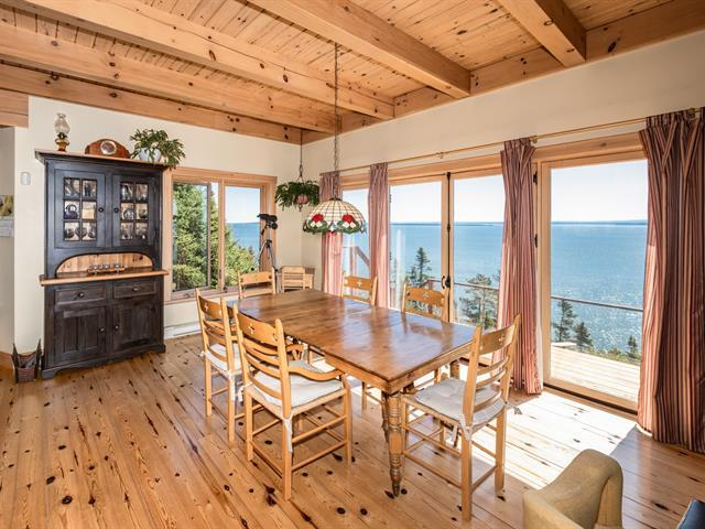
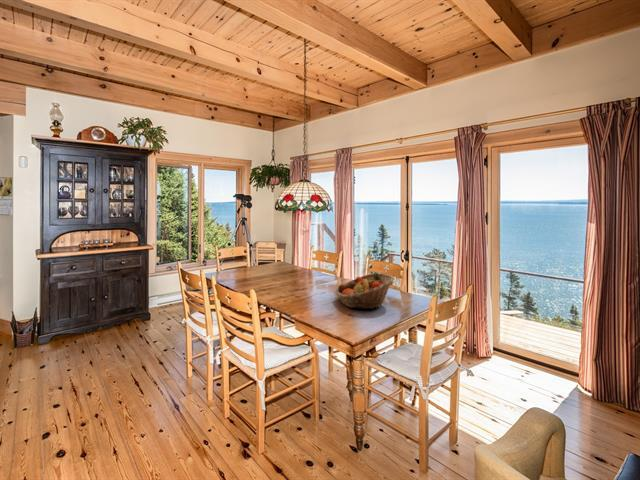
+ fruit basket [335,272,395,310]
